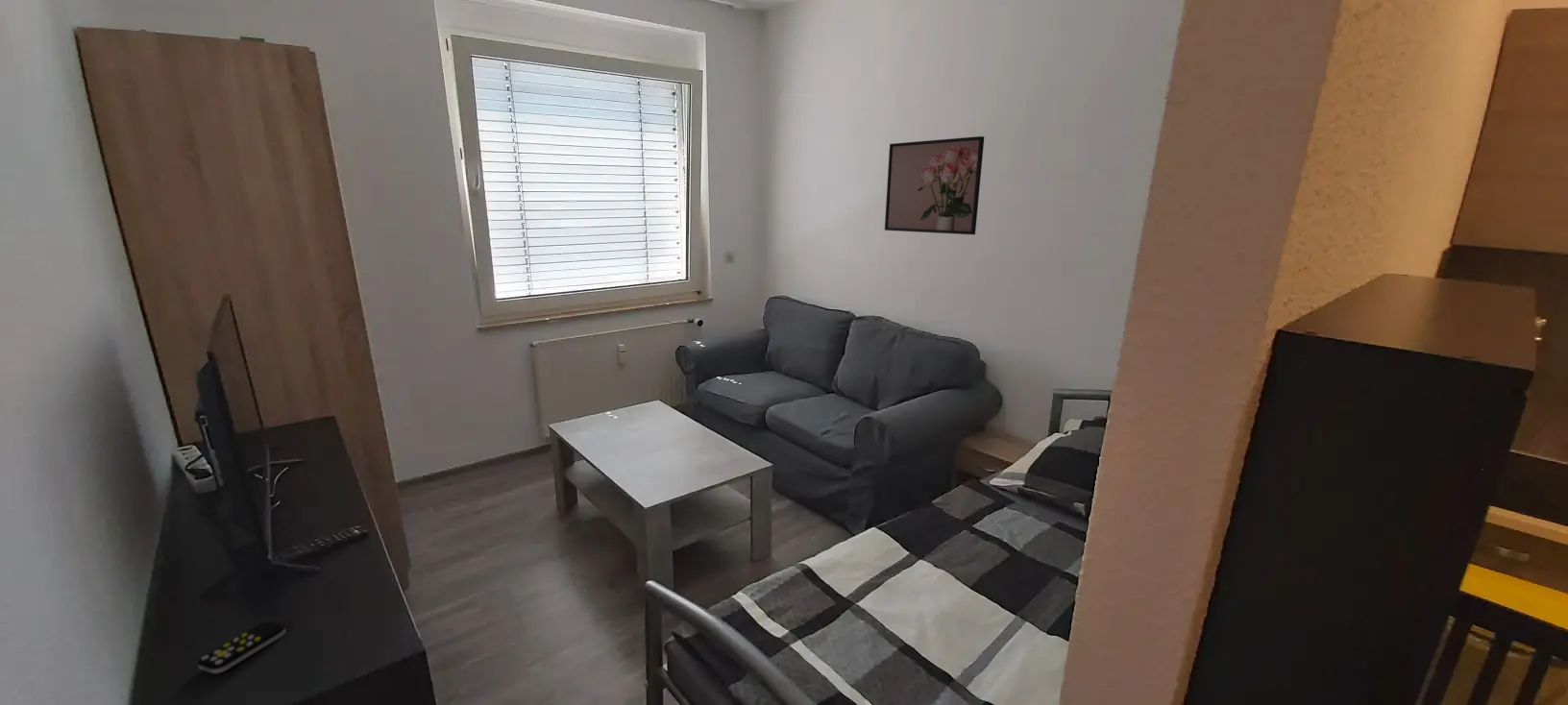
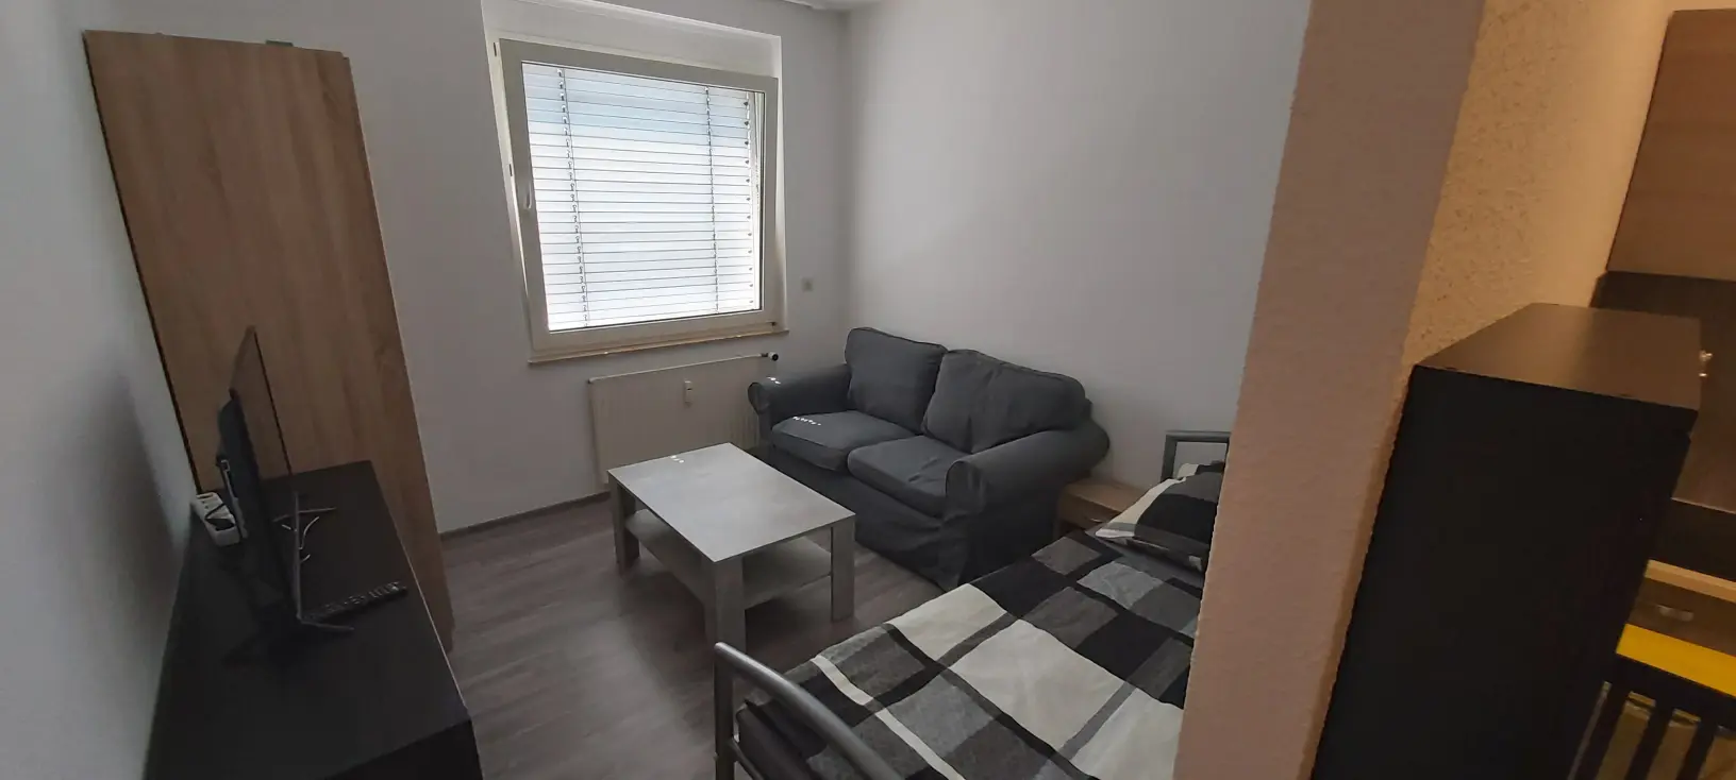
- remote control [197,620,286,674]
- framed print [884,135,985,235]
